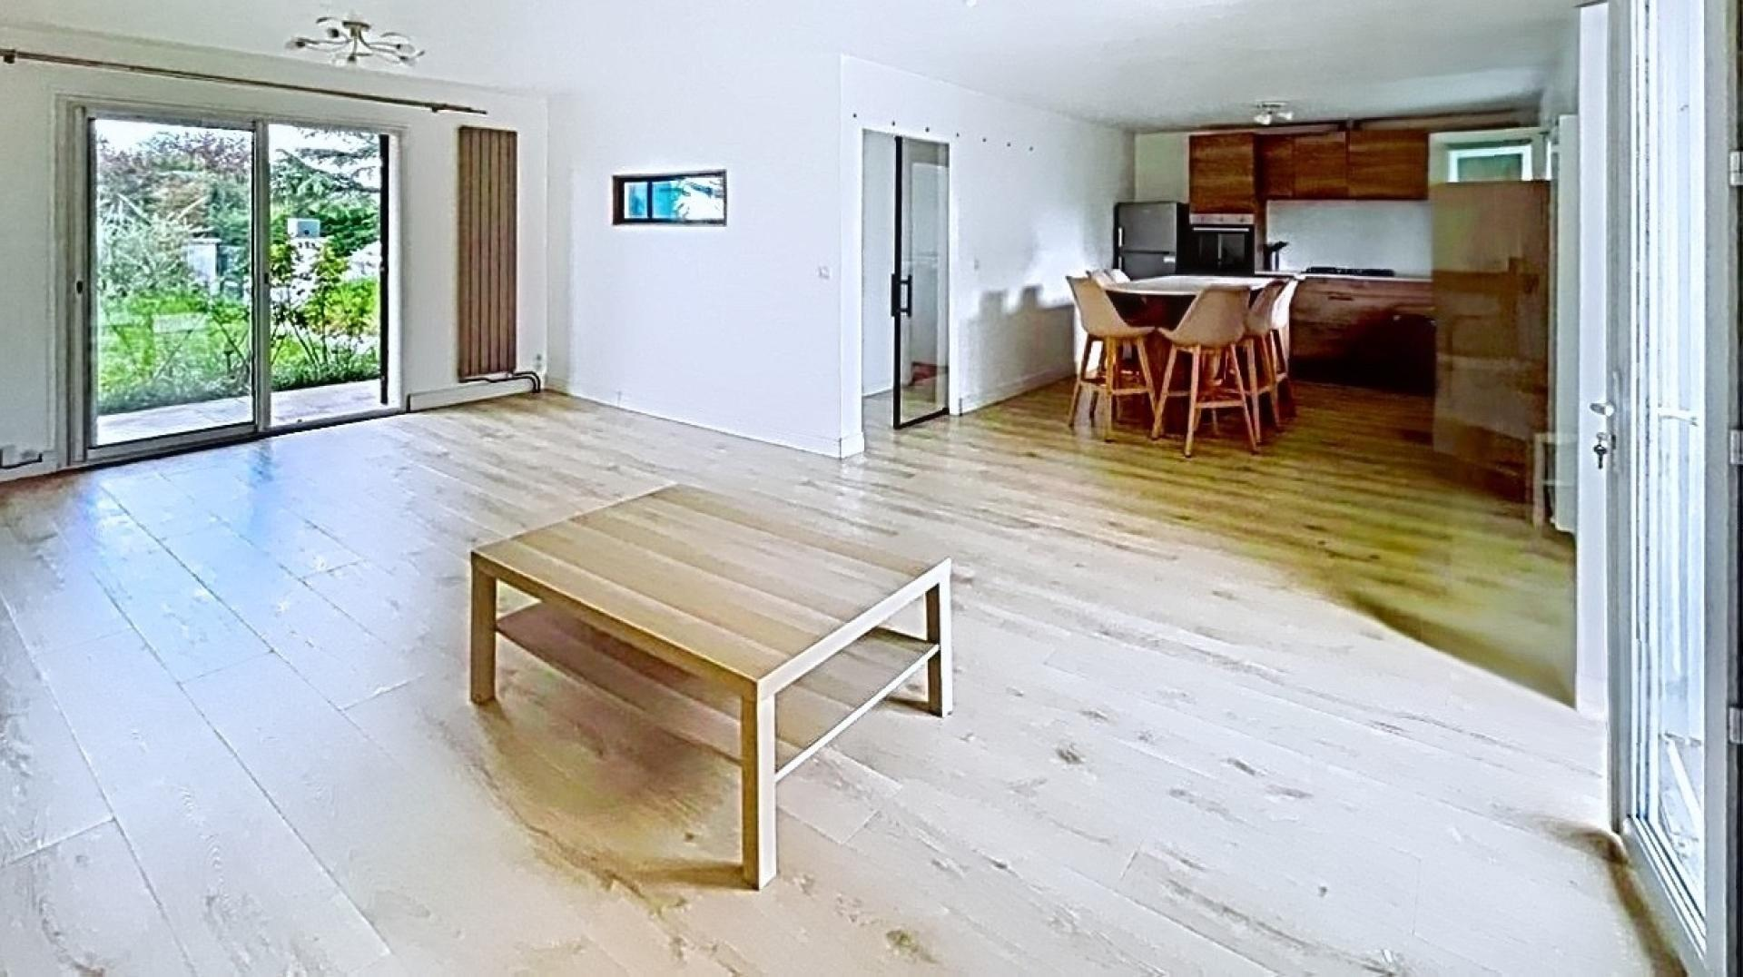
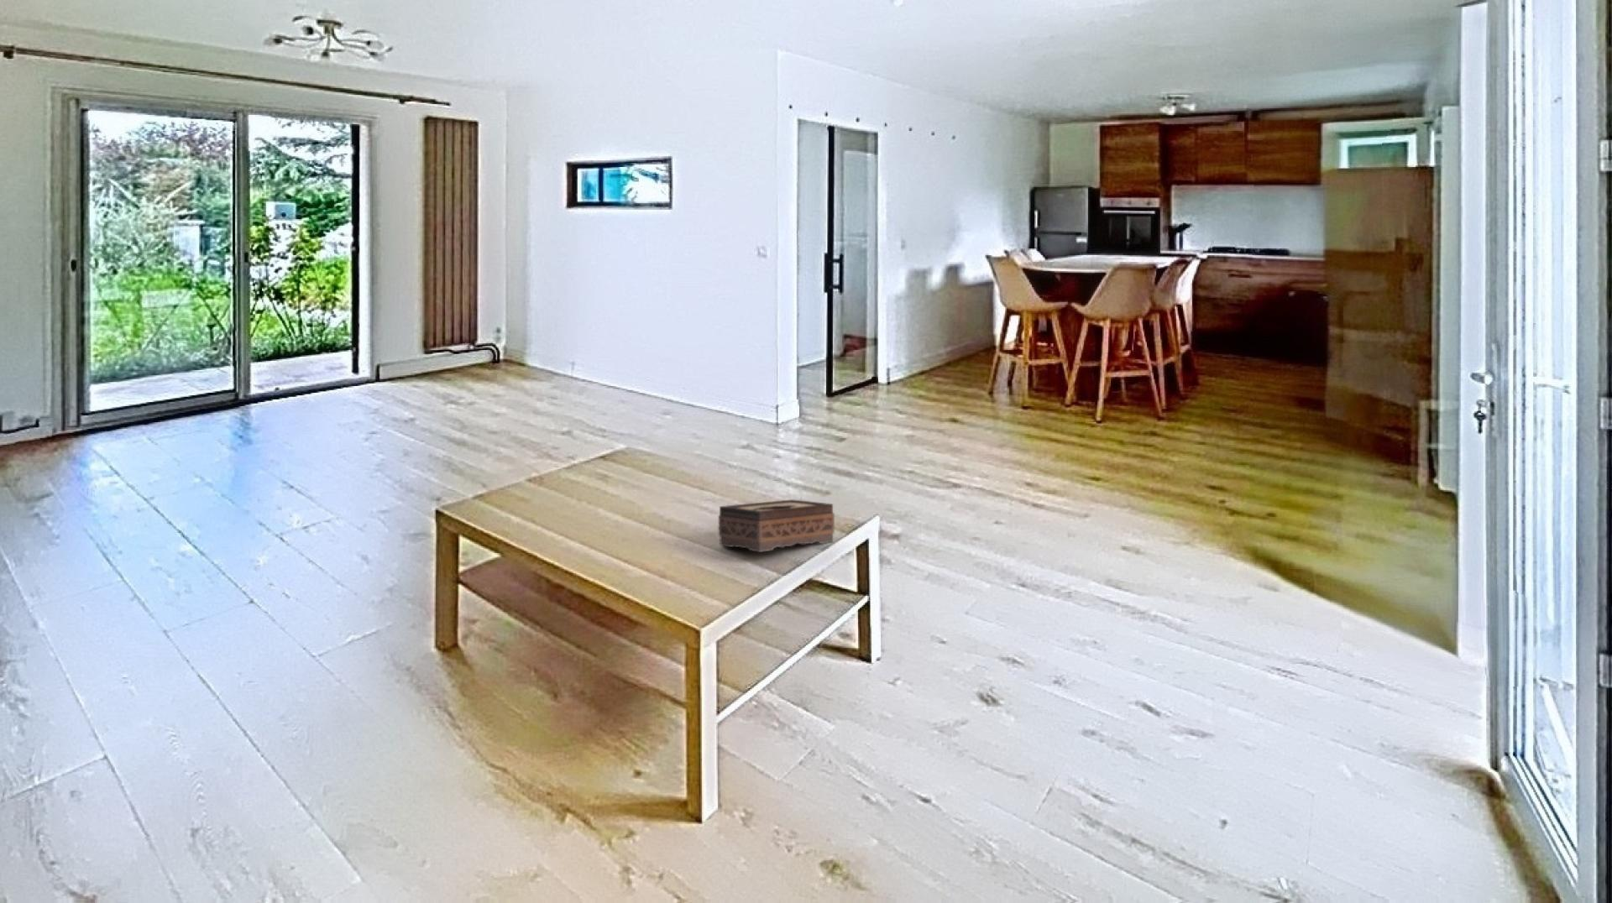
+ tissue box [717,498,836,553]
